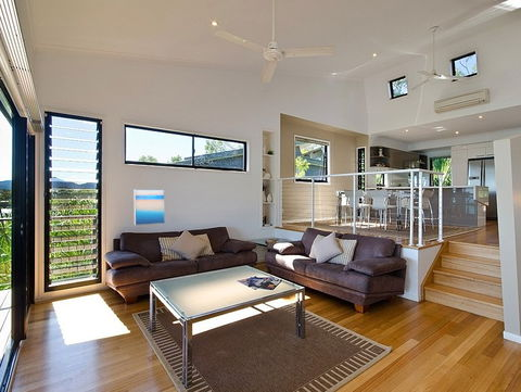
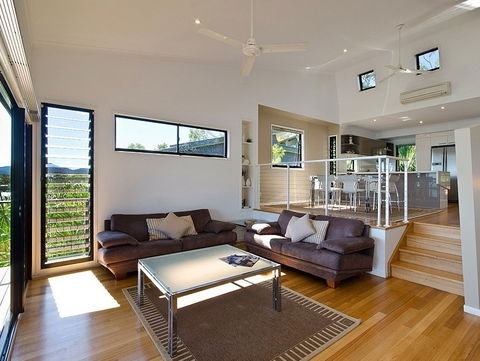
- wall art [134,188,166,227]
